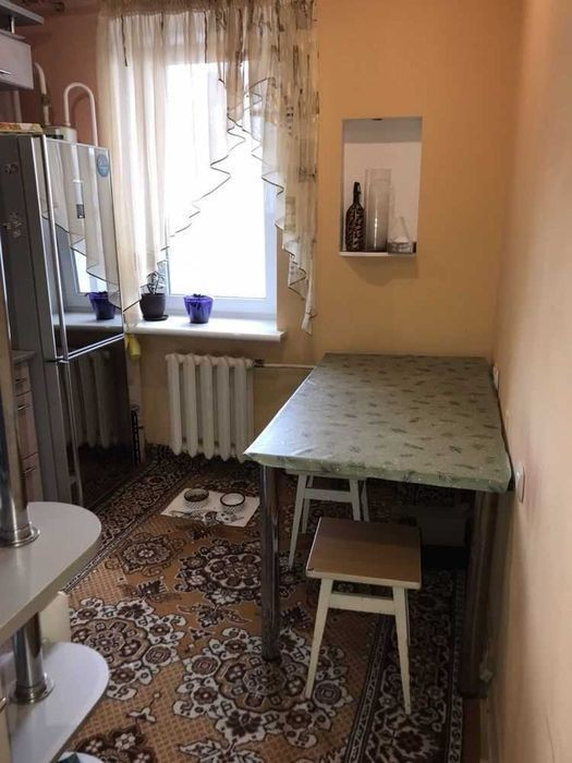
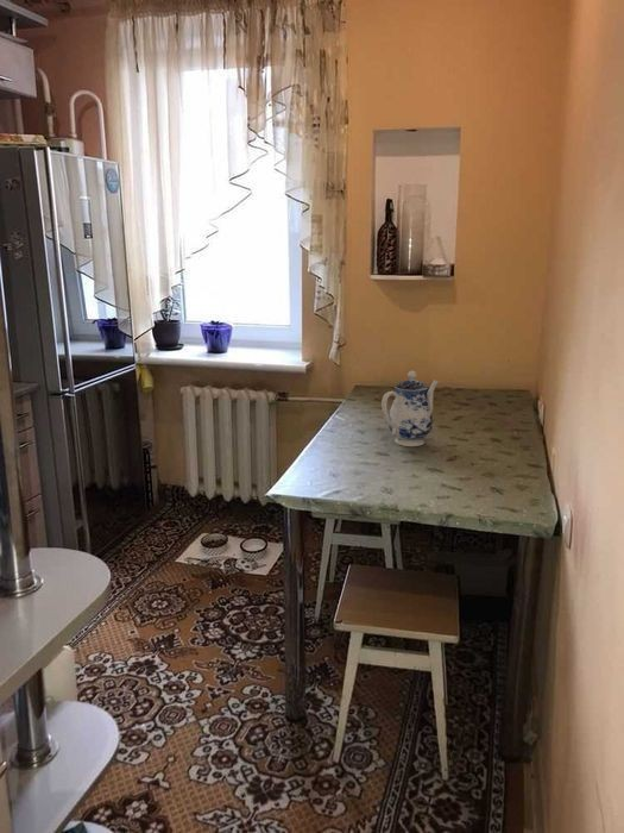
+ teapot [380,370,440,447]
